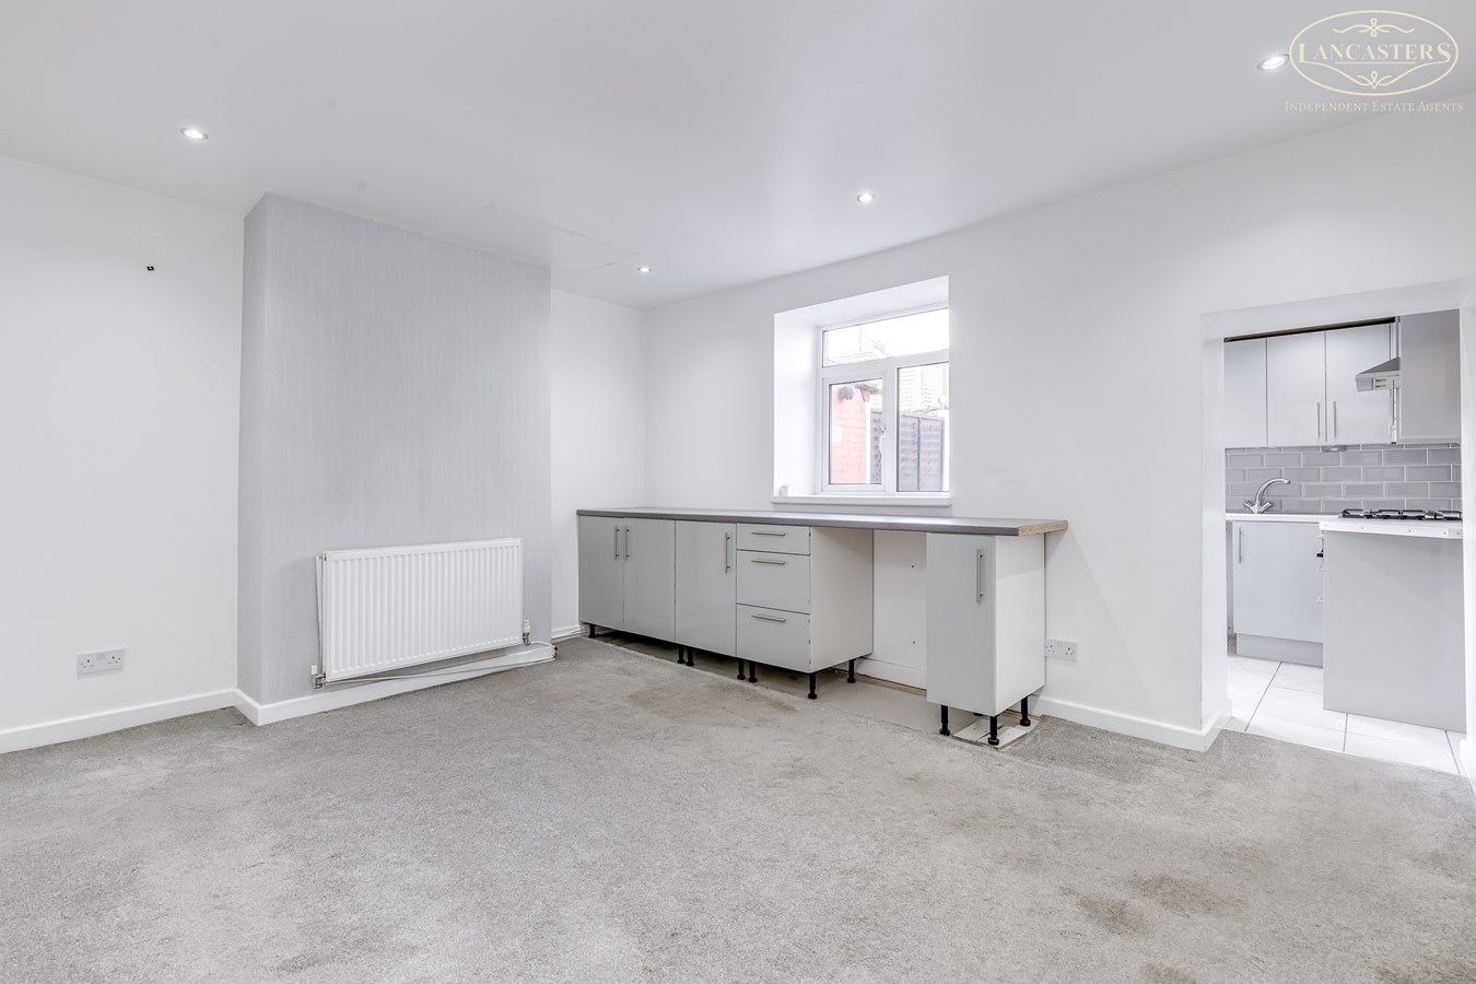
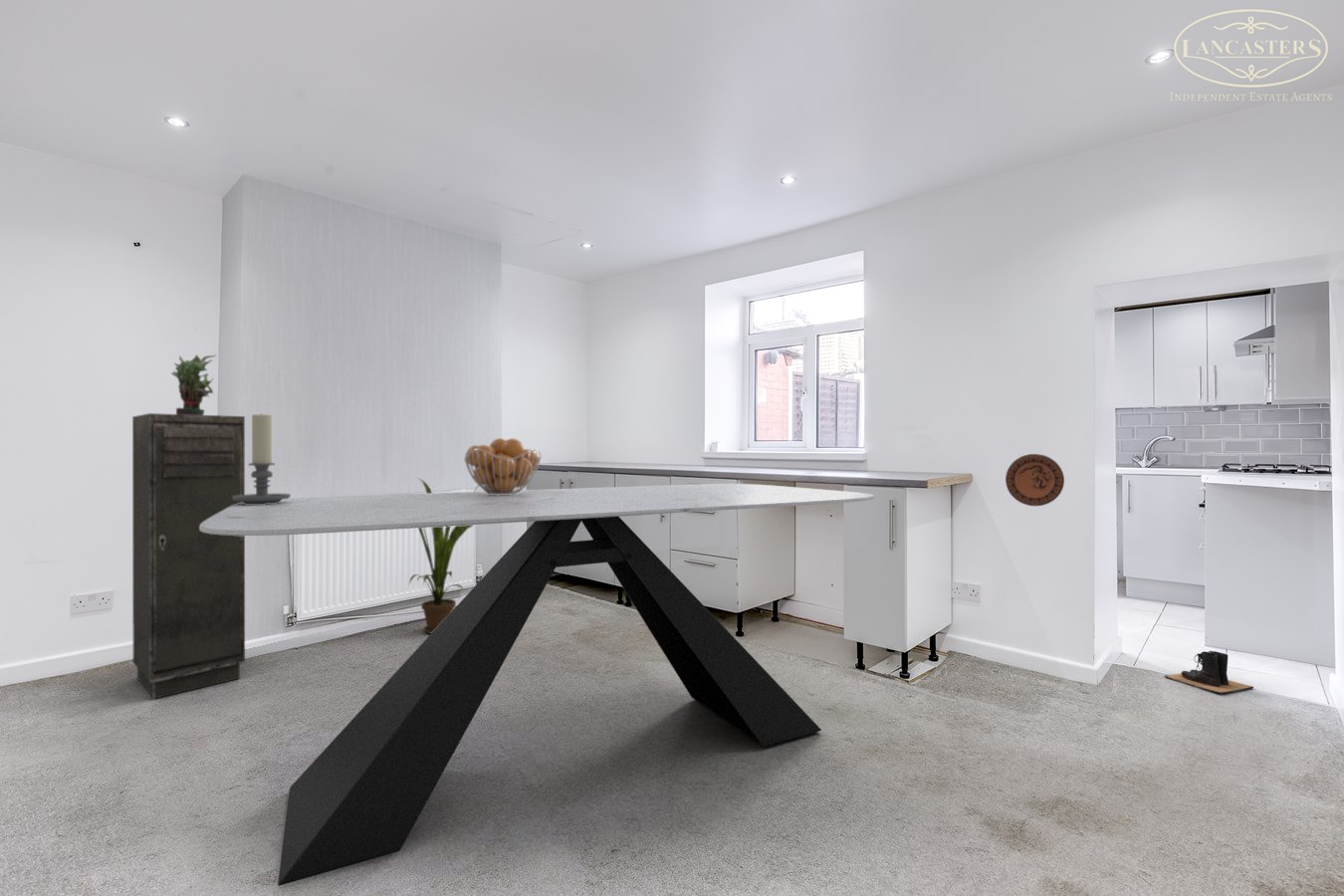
+ fruit basket [463,437,543,496]
+ decorative plate [1005,453,1065,507]
+ house plant [408,478,480,634]
+ candle holder [232,414,292,505]
+ storage cabinet [131,412,246,700]
+ potted plant [170,353,218,415]
+ dining table [200,483,875,887]
+ boots [1164,650,1254,695]
